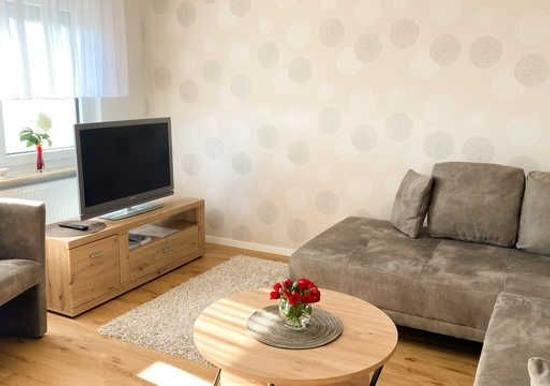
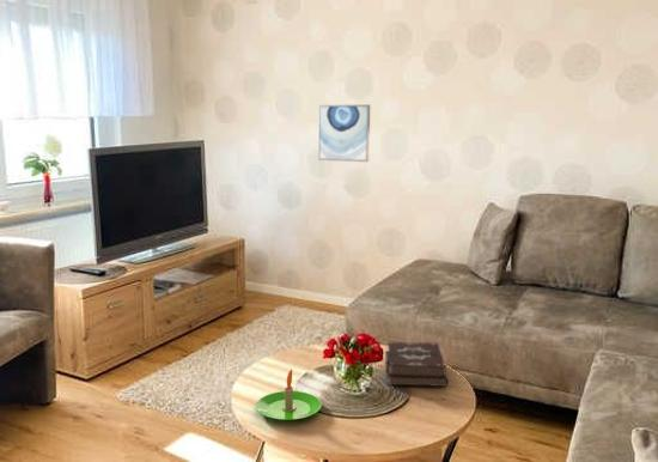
+ wall art [317,104,371,163]
+ candle [255,367,323,421]
+ hardback book [384,340,449,388]
